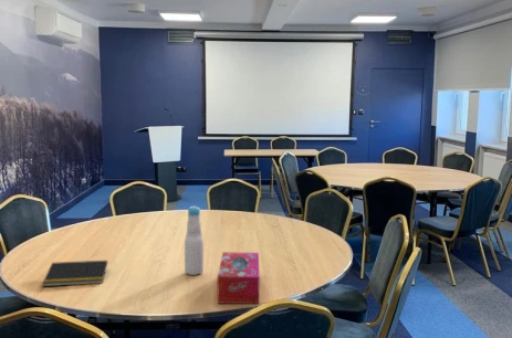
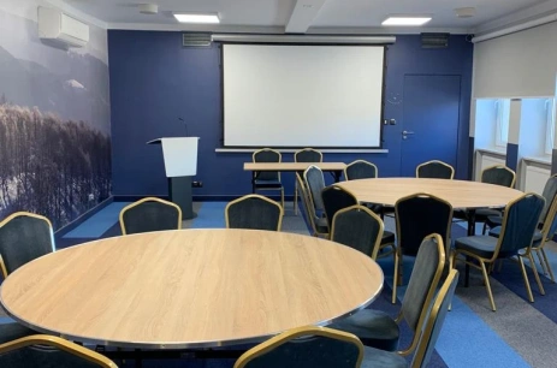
- tissue box [216,251,261,305]
- bottle [184,204,205,276]
- notepad [41,260,108,287]
